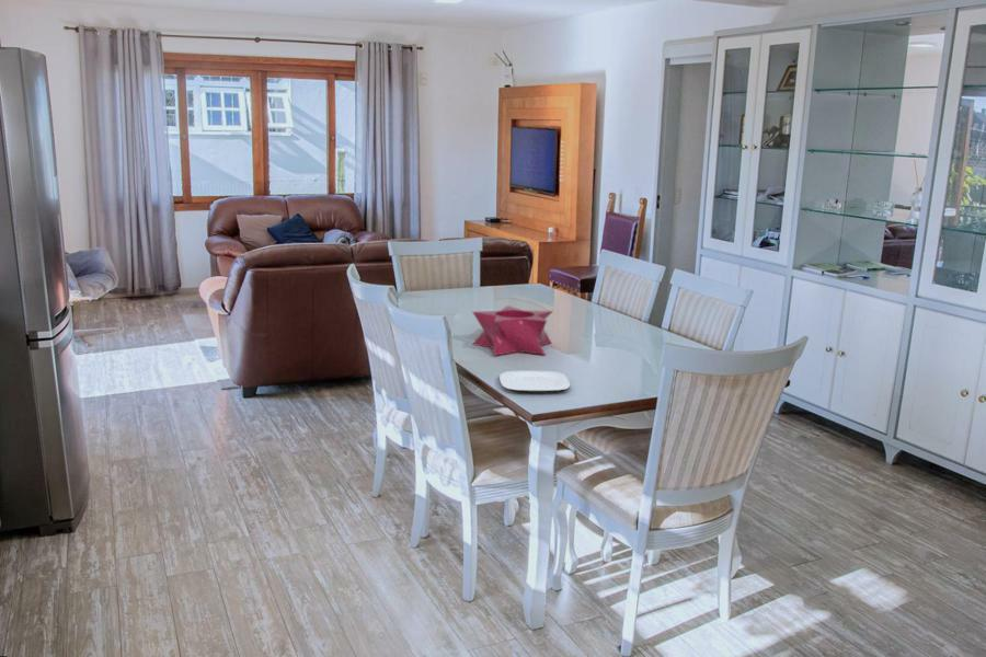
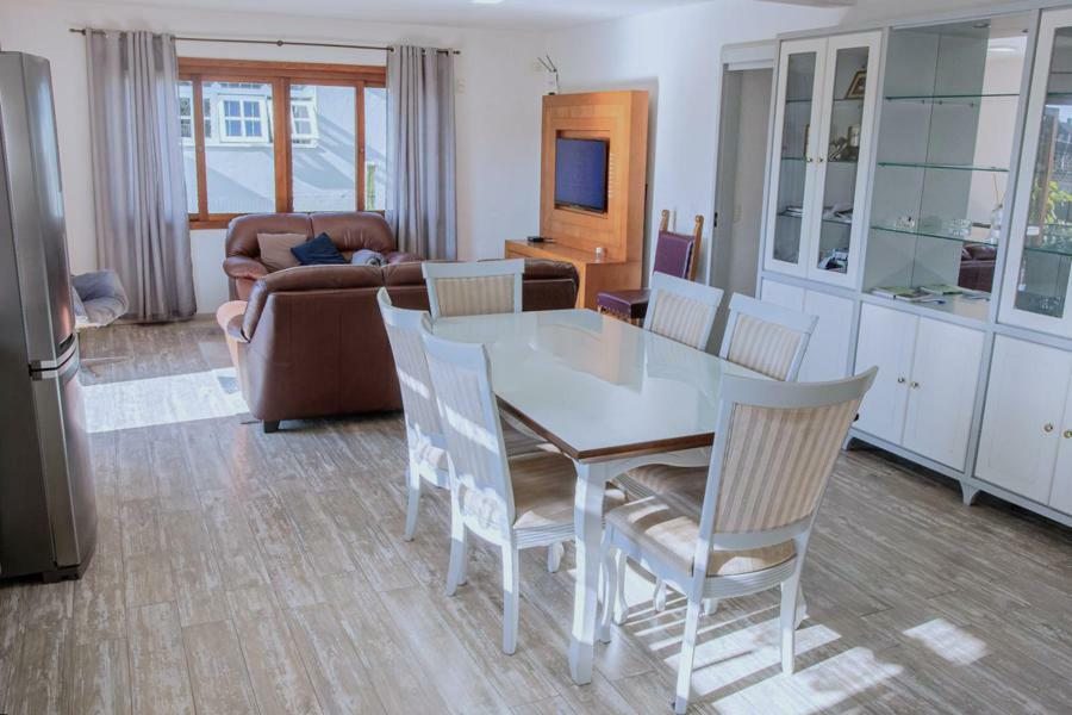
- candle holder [471,304,554,357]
- plate [498,370,571,393]
